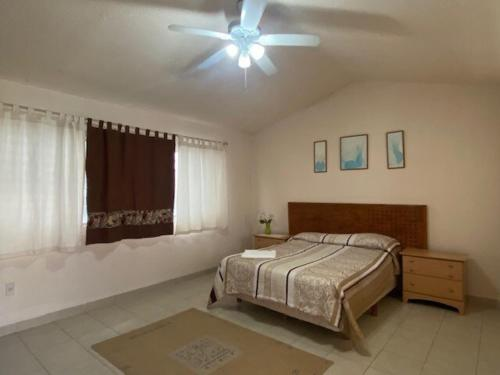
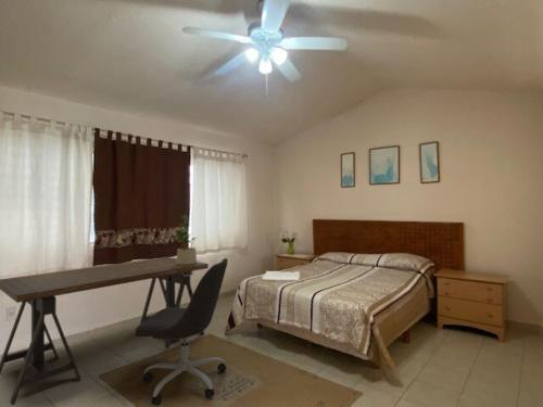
+ potted plant [173,213,198,265]
+ office chair [135,257,229,407]
+ desk [0,256,210,406]
